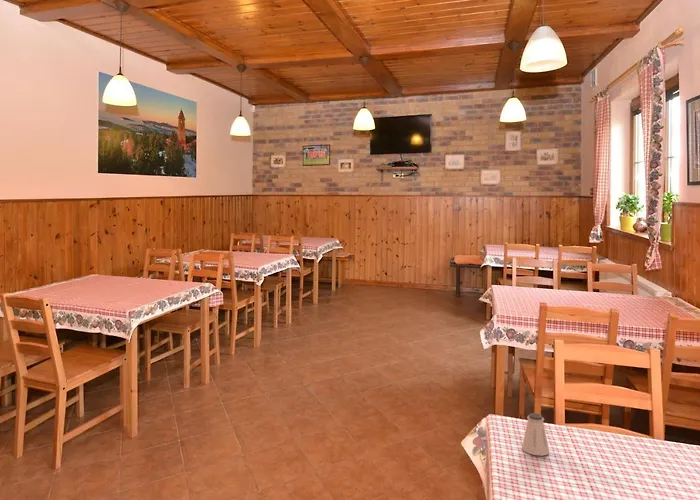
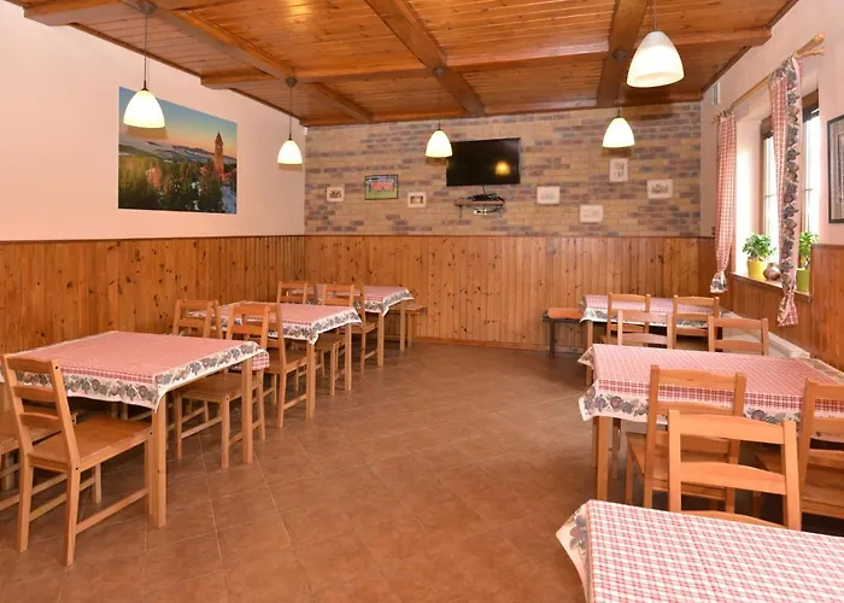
- saltshaker [521,412,550,457]
